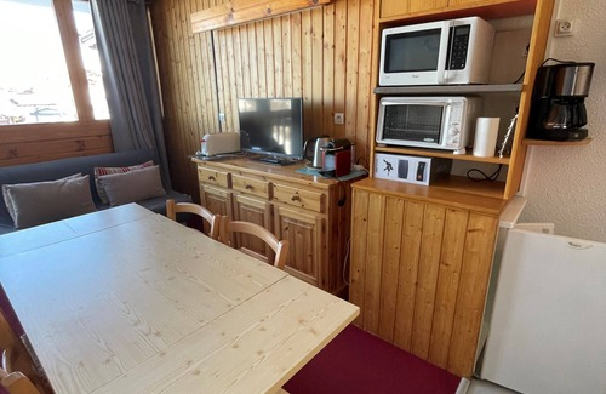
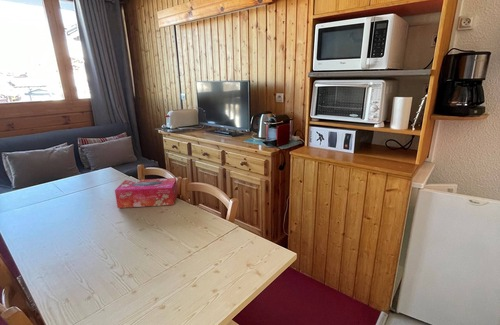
+ tissue box [114,177,179,209]
